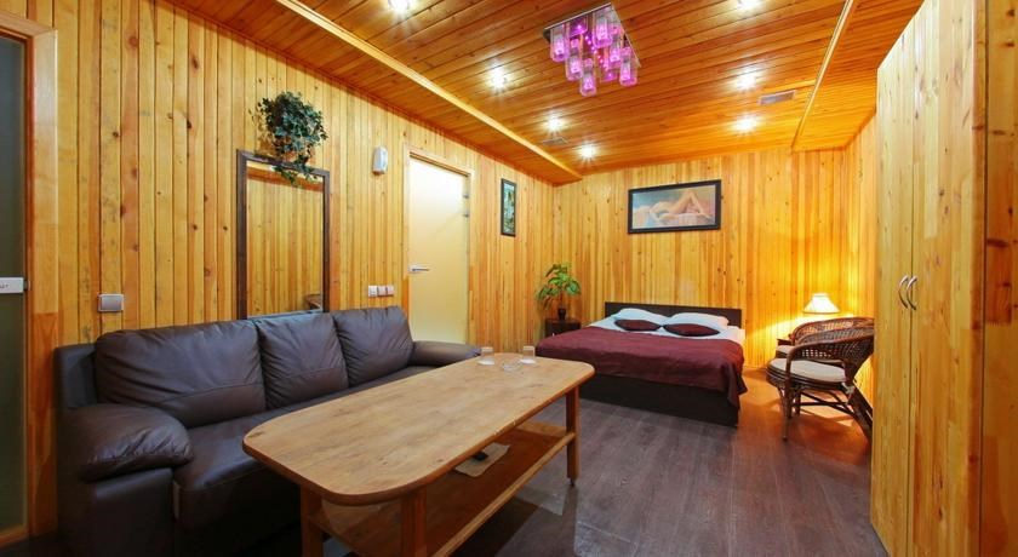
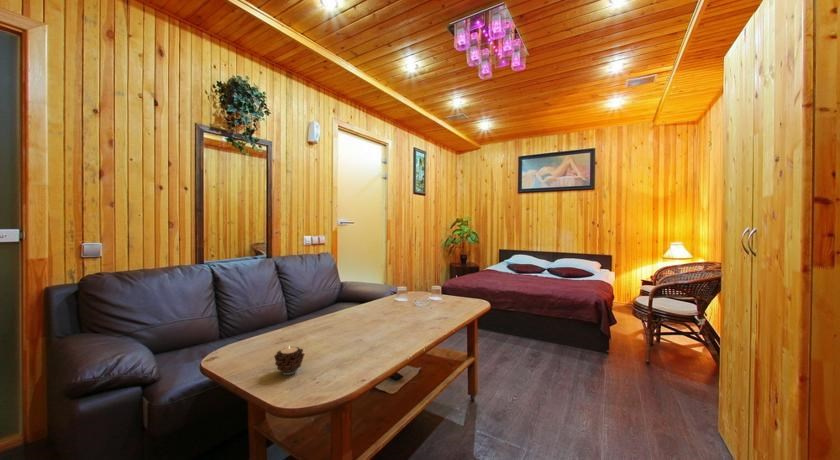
+ candle [273,345,306,376]
